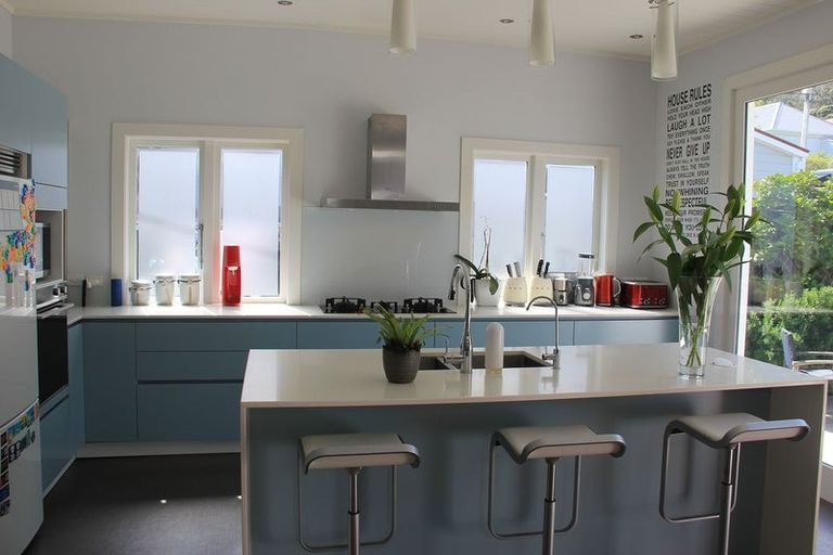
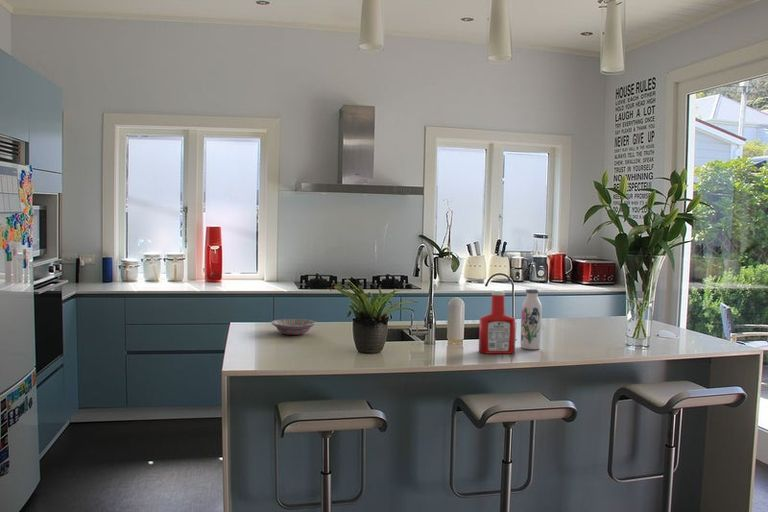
+ soap bottle [478,289,516,355]
+ bowl [270,318,317,336]
+ water bottle [520,287,543,350]
